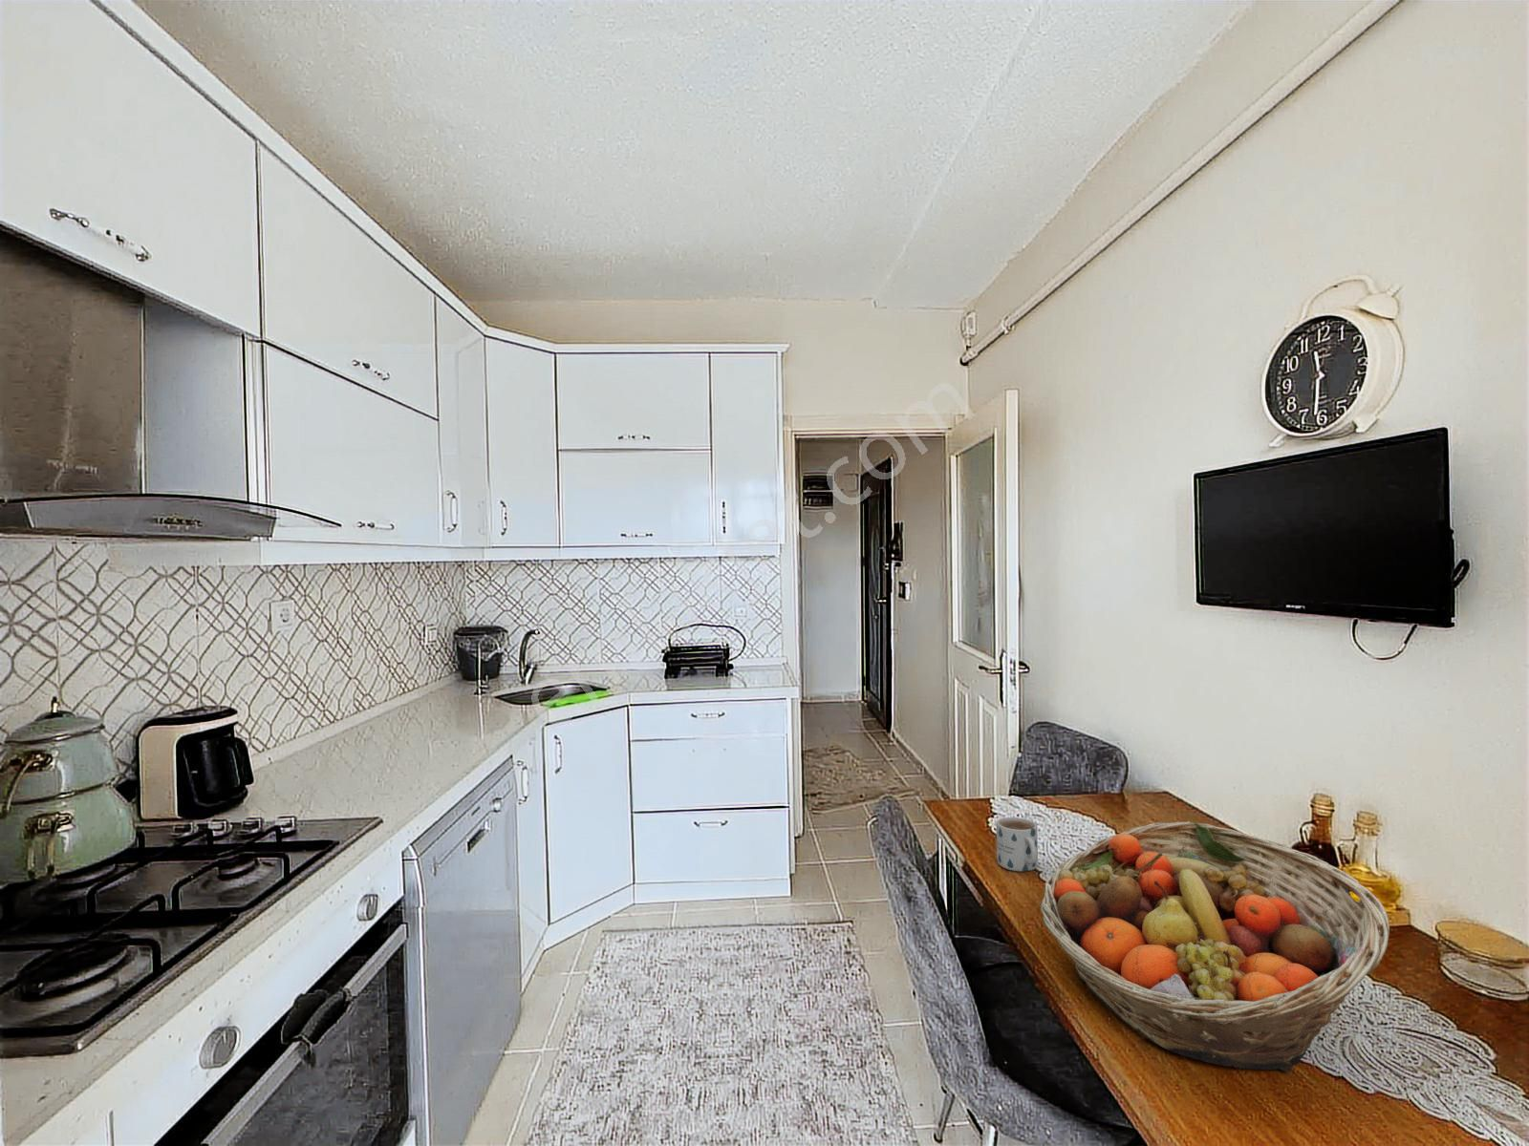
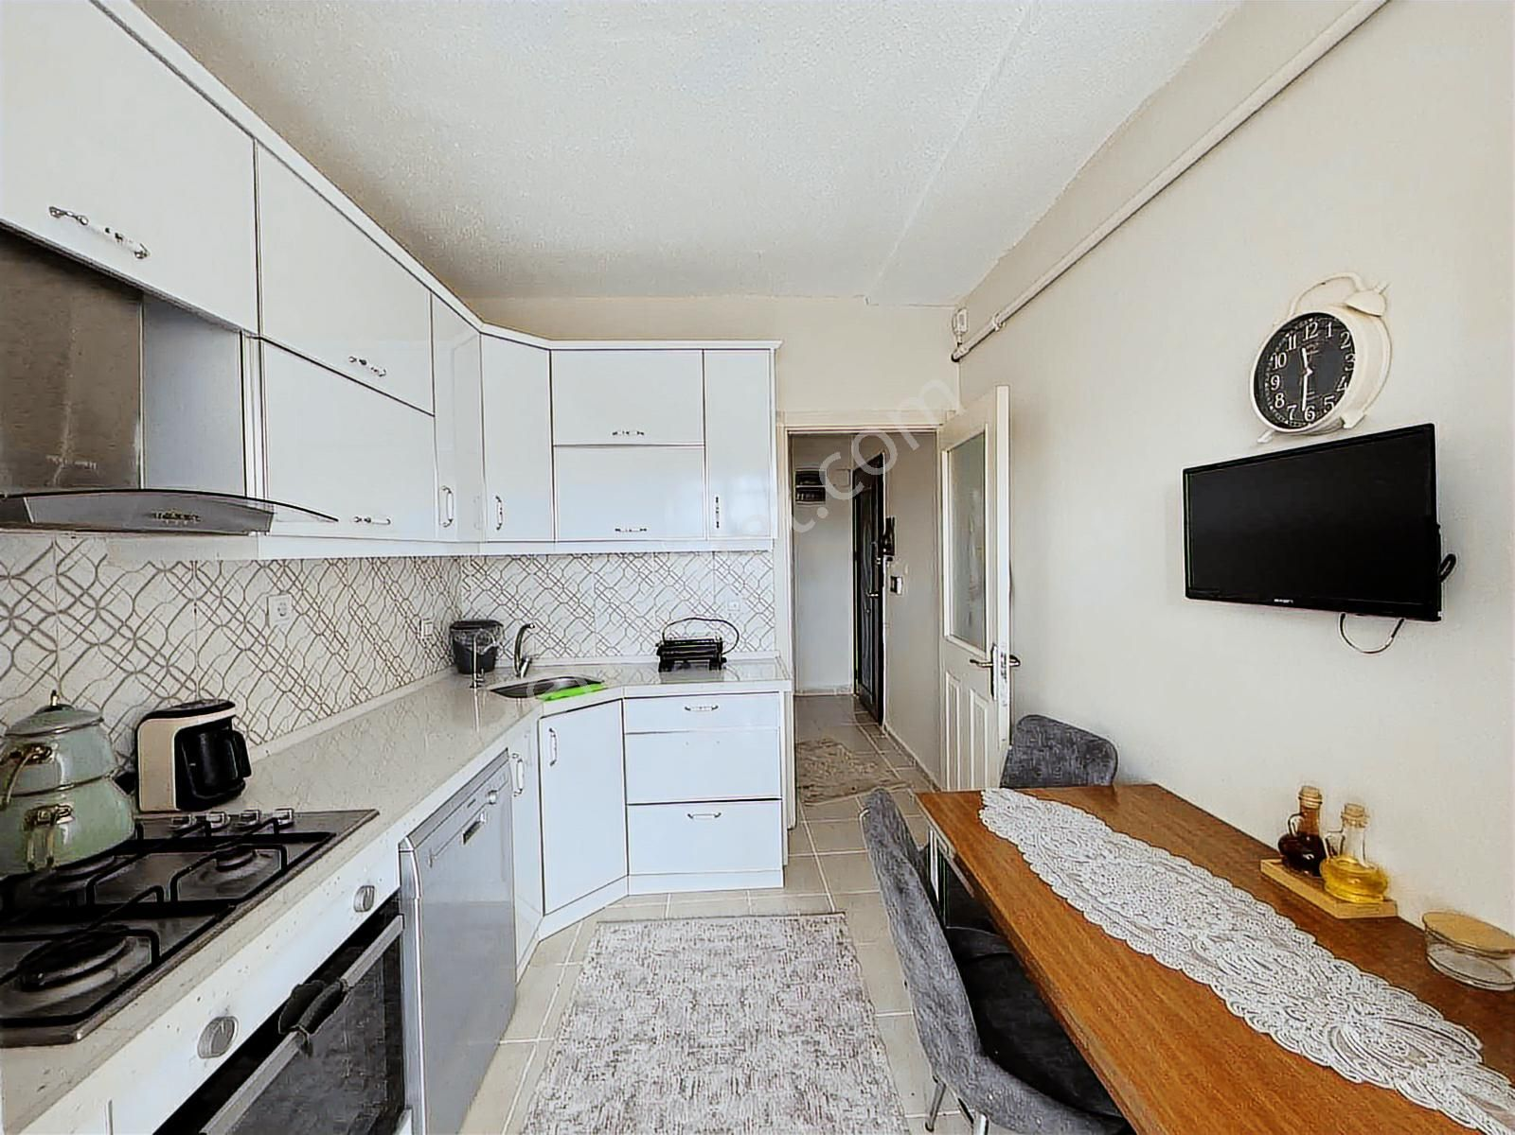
- fruit basket [1039,820,1391,1074]
- mug [996,816,1039,872]
